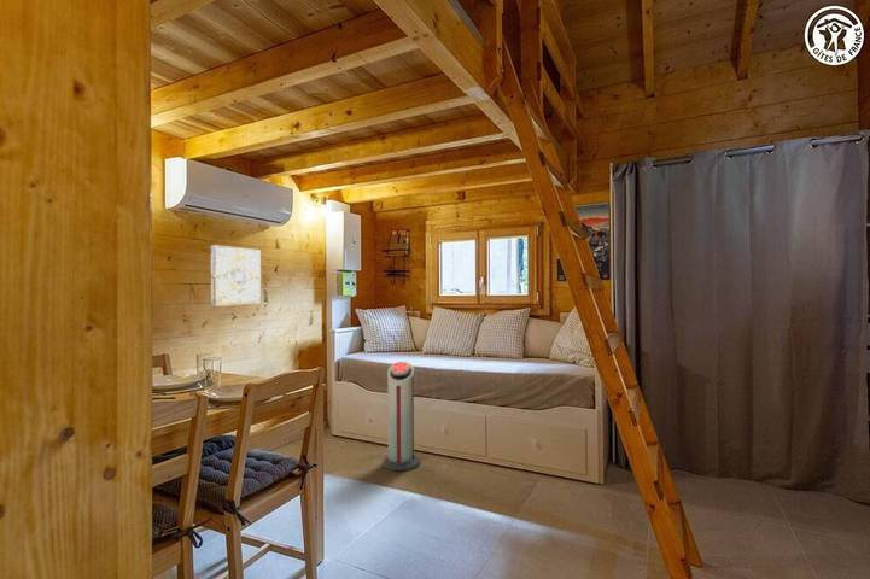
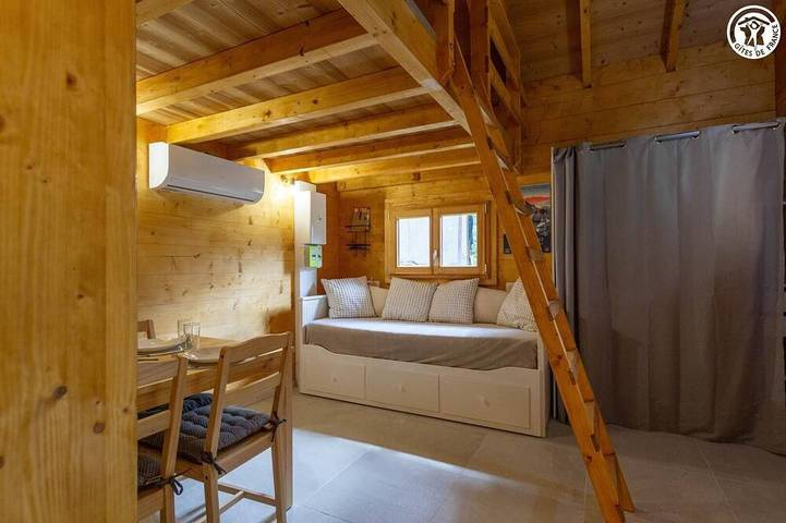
- wall art [210,244,262,308]
- air purifier [381,361,421,472]
